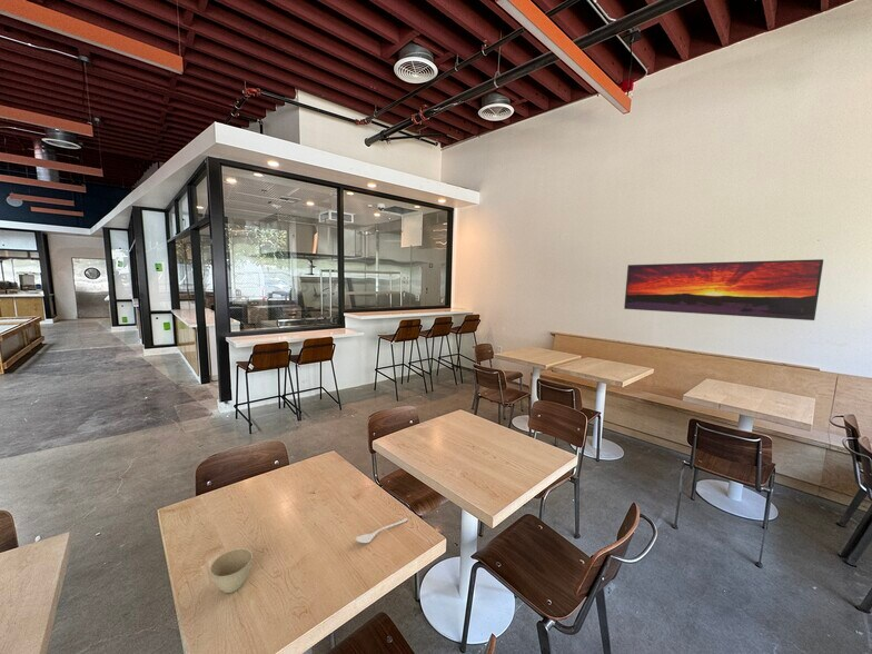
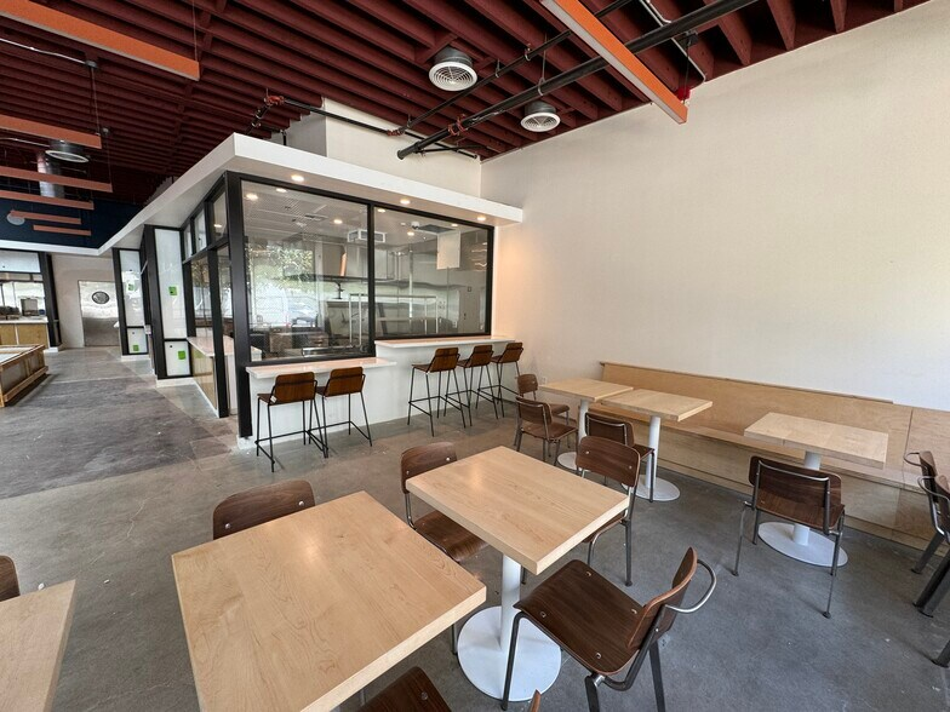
- flower pot [209,547,254,594]
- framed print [623,258,824,321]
- spoon [355,516,409,544]
